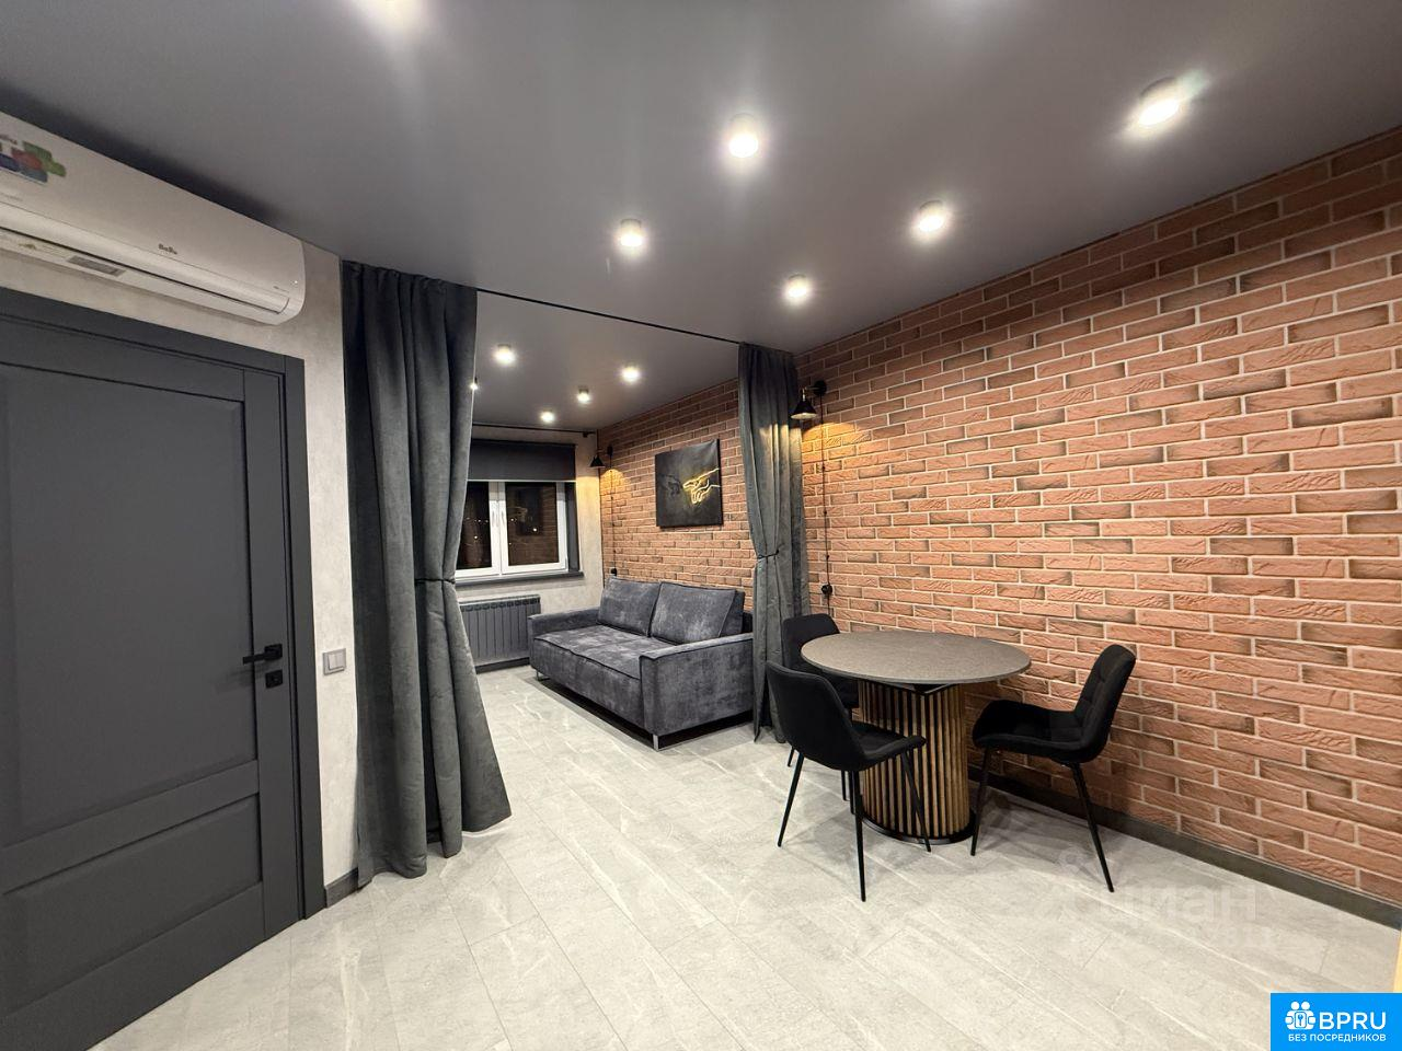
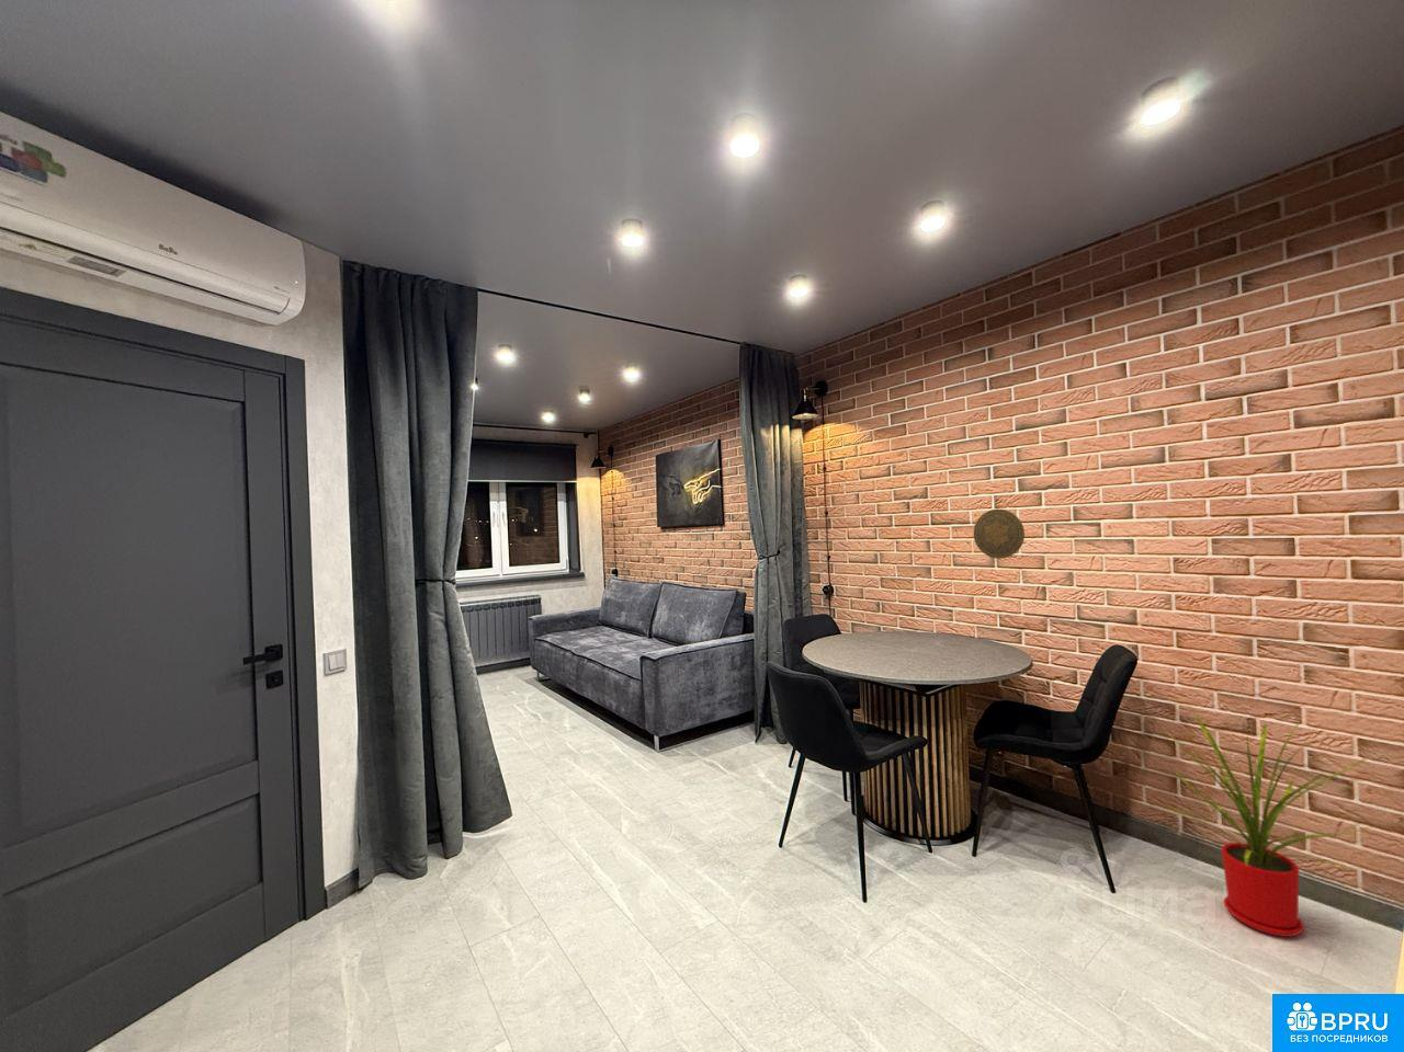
+ house plant [1157,705,1373,938]
+ decorative plate [973,508,1026,560]
